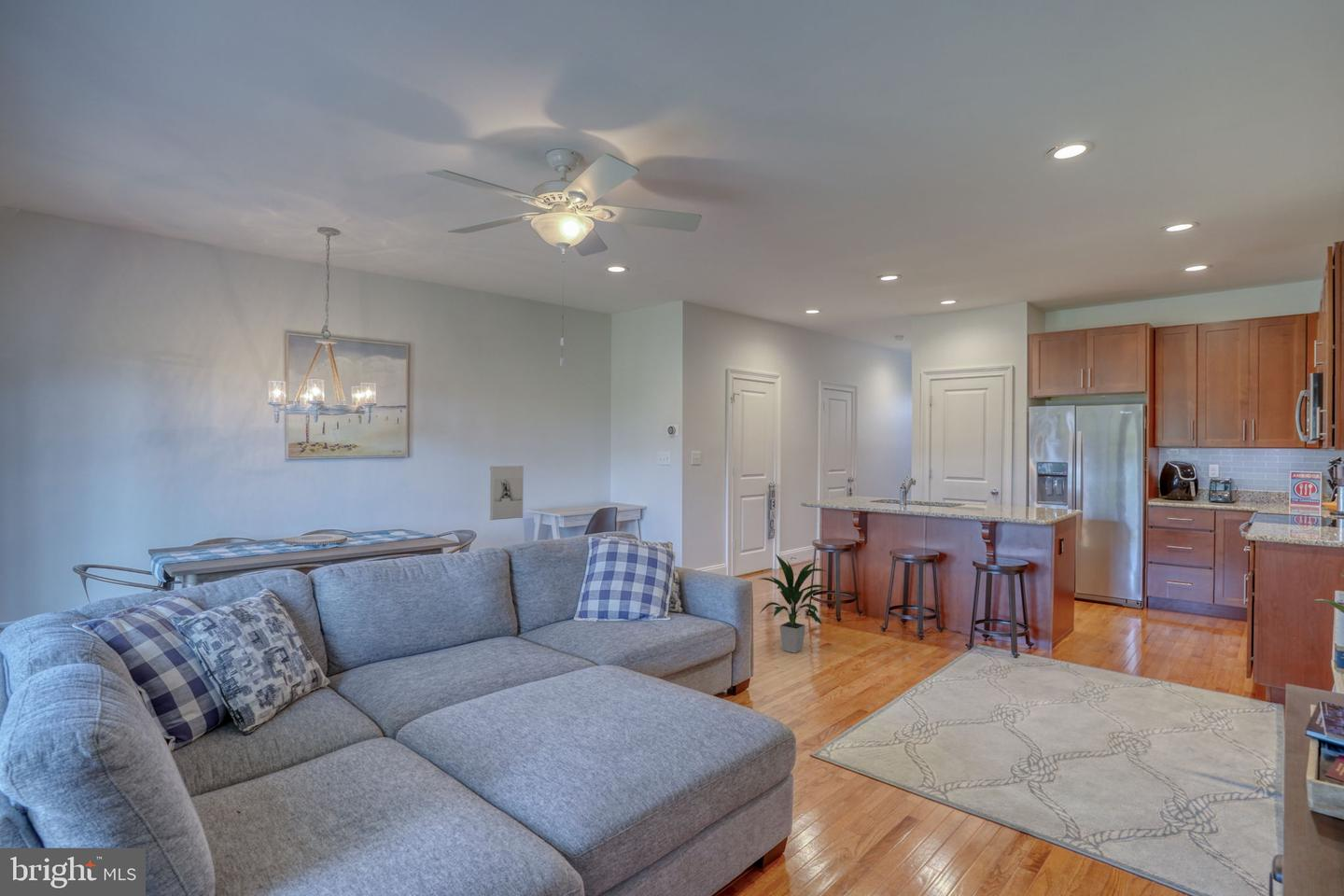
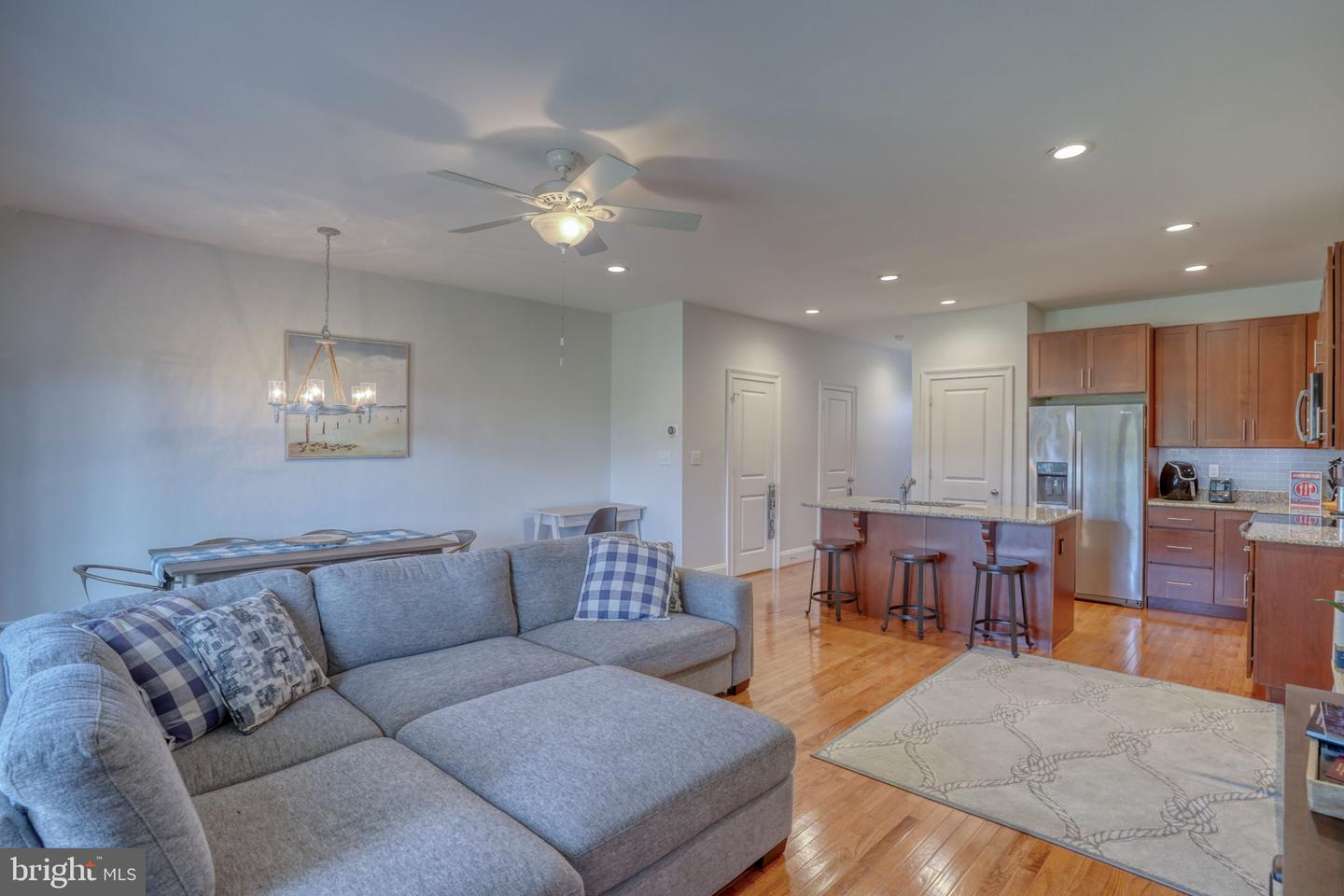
- wall sculpture [489,465,525,521]
- indoor plant [758,553,830,654]
